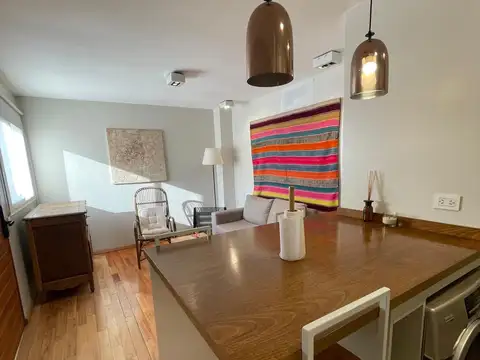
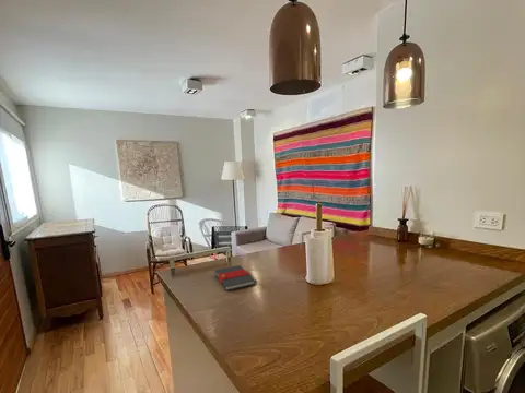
+ book [213,264,258,291]
